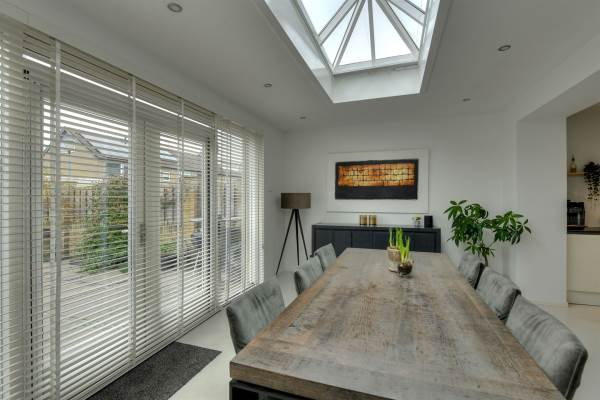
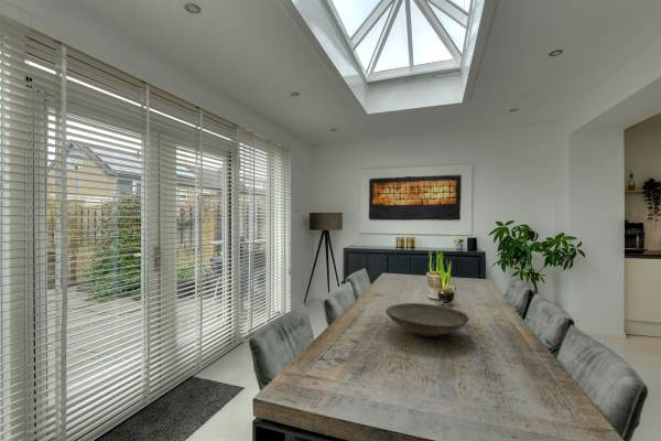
+ decorative bowl [384,302,470,338]
